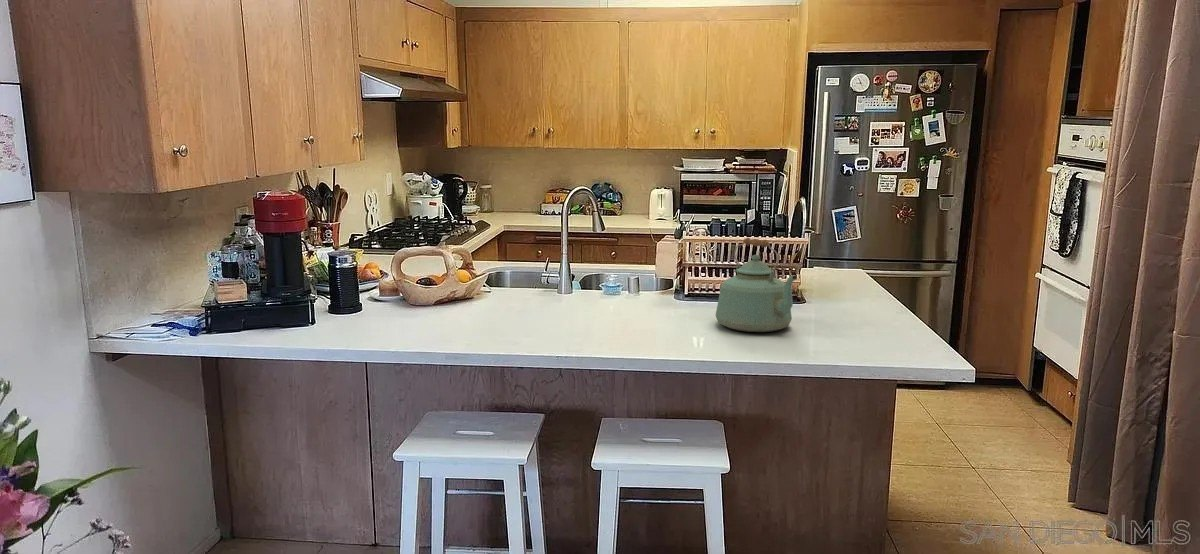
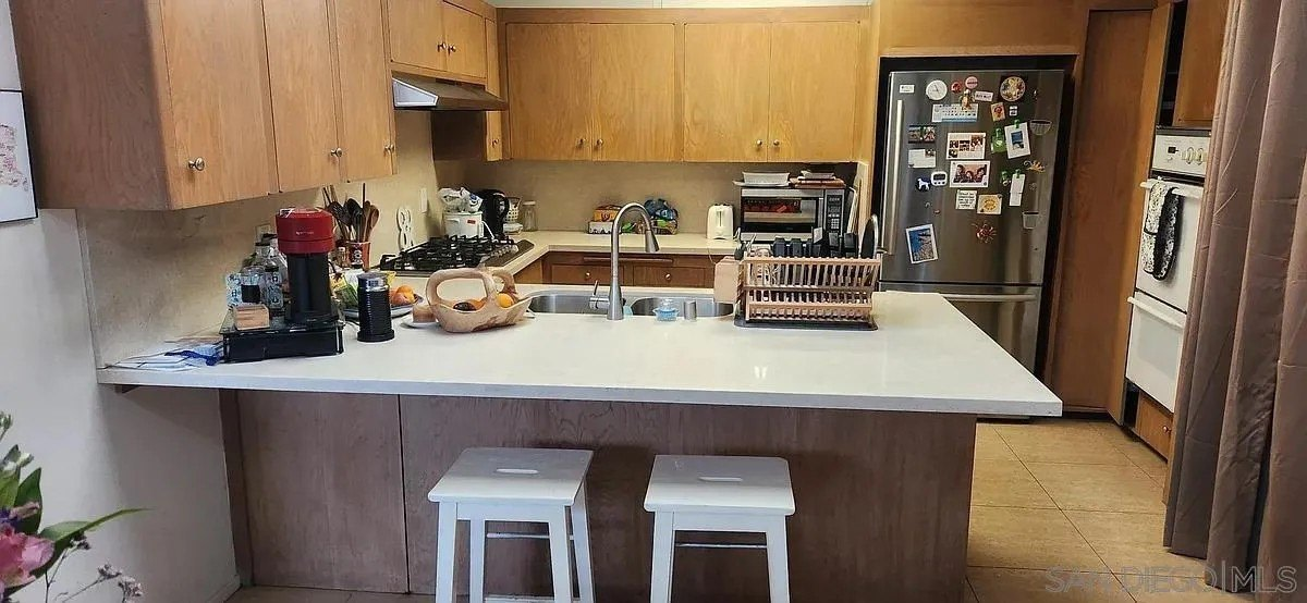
- kettle [714,237,798,333]
